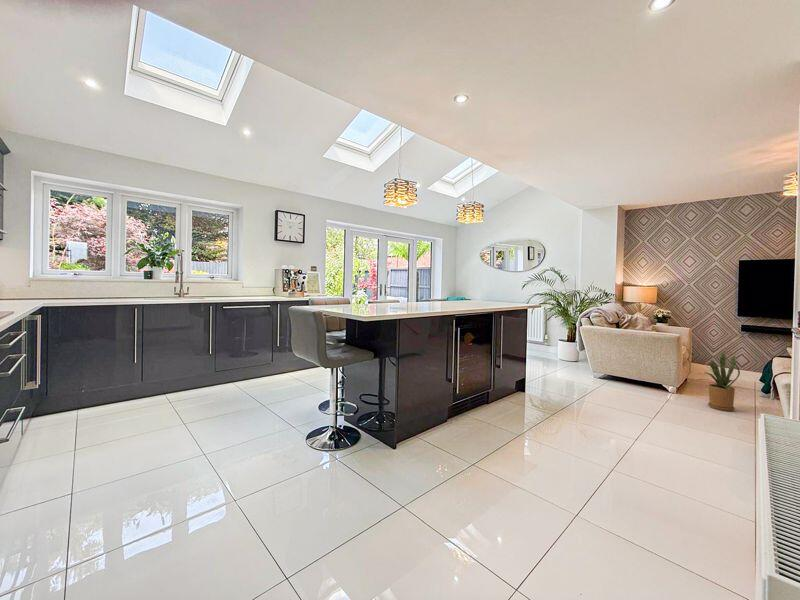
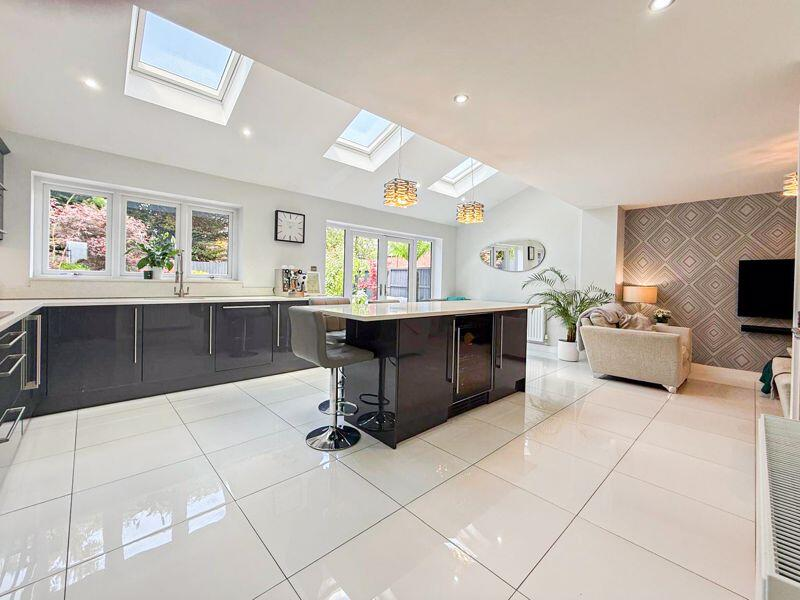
- house plant [696,351,741,412]
